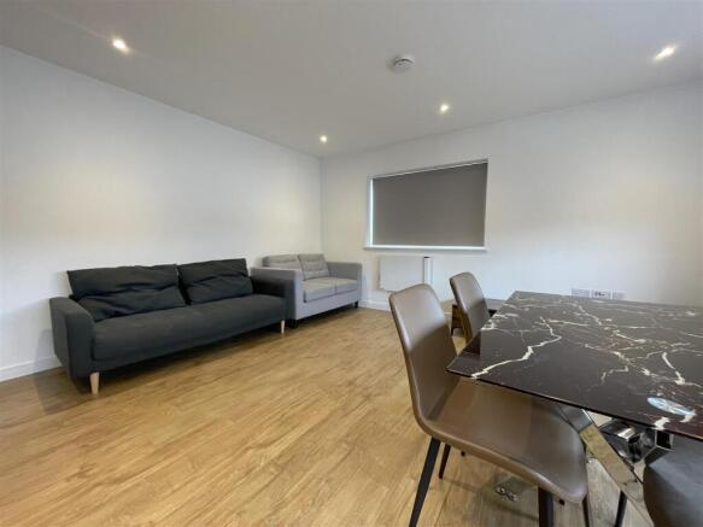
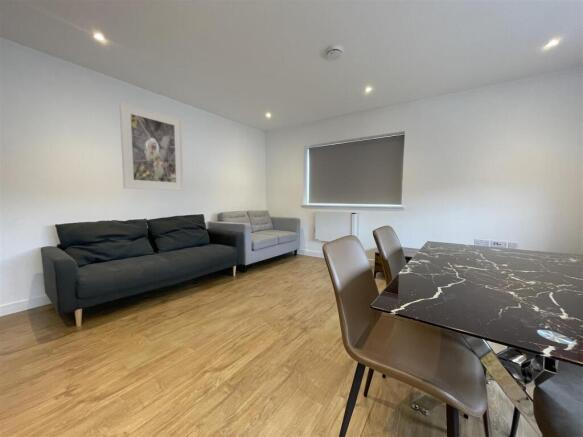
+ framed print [118,101,185,191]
